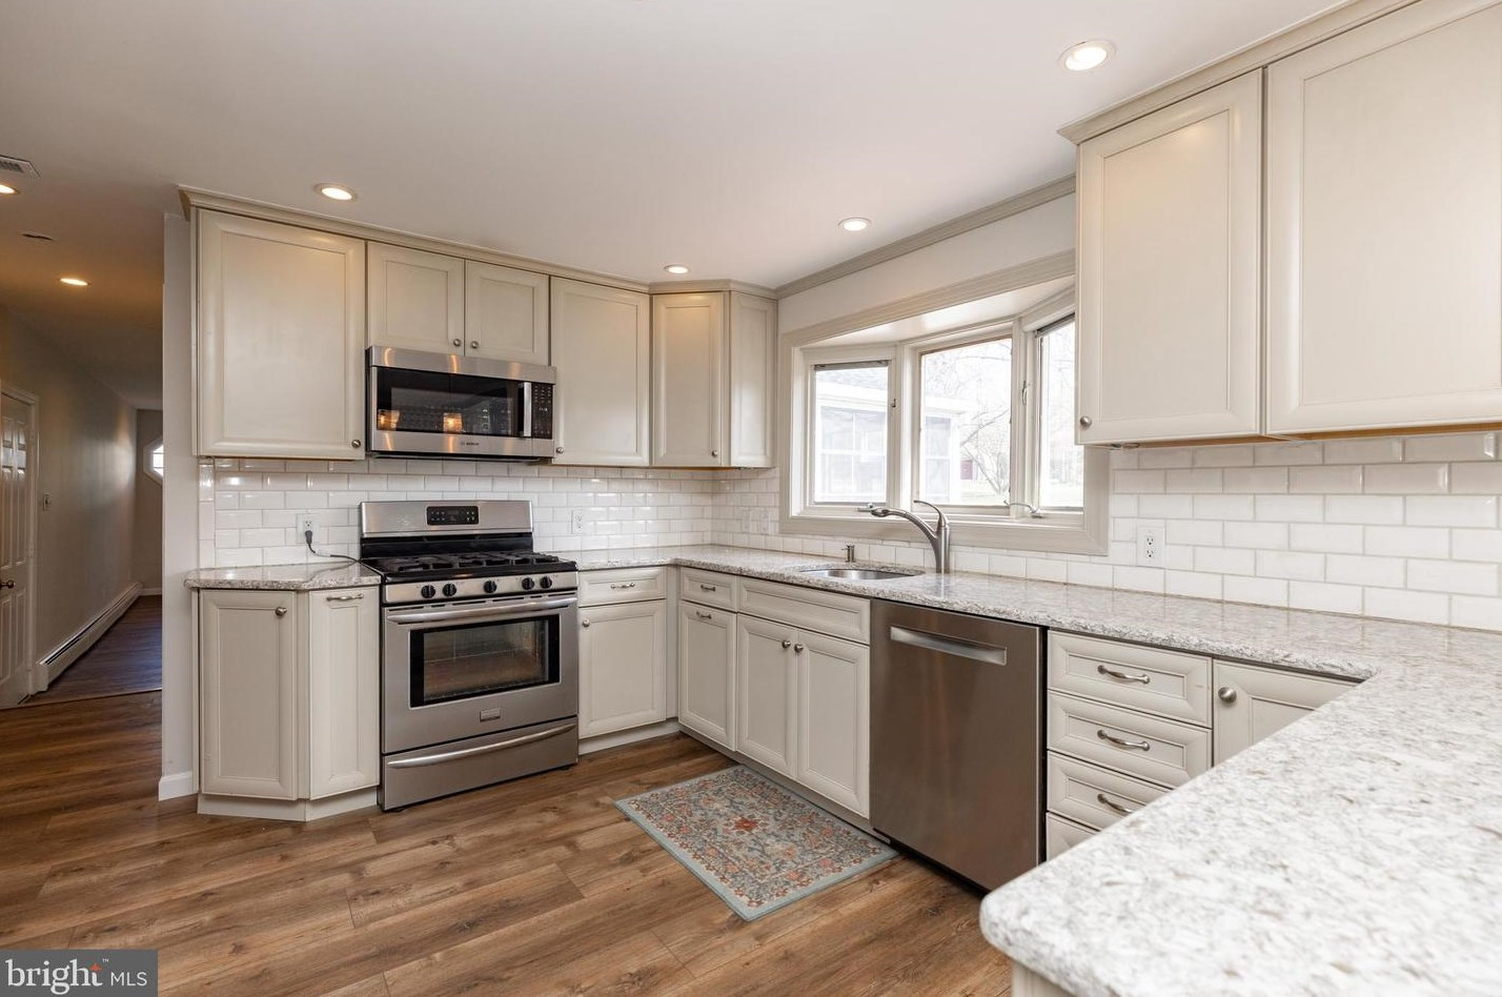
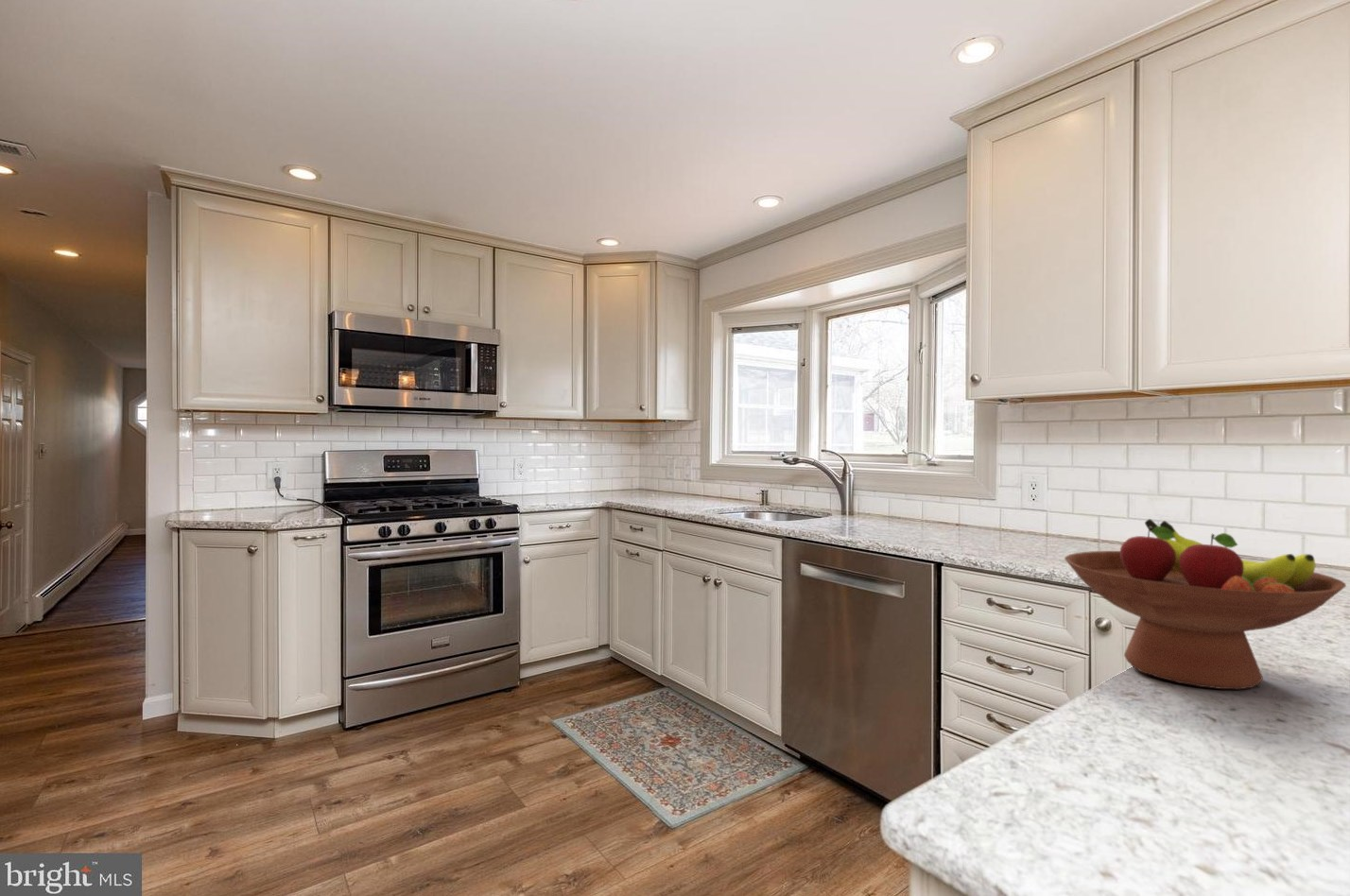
+ fruit bowl [1064,518,1347,691]
